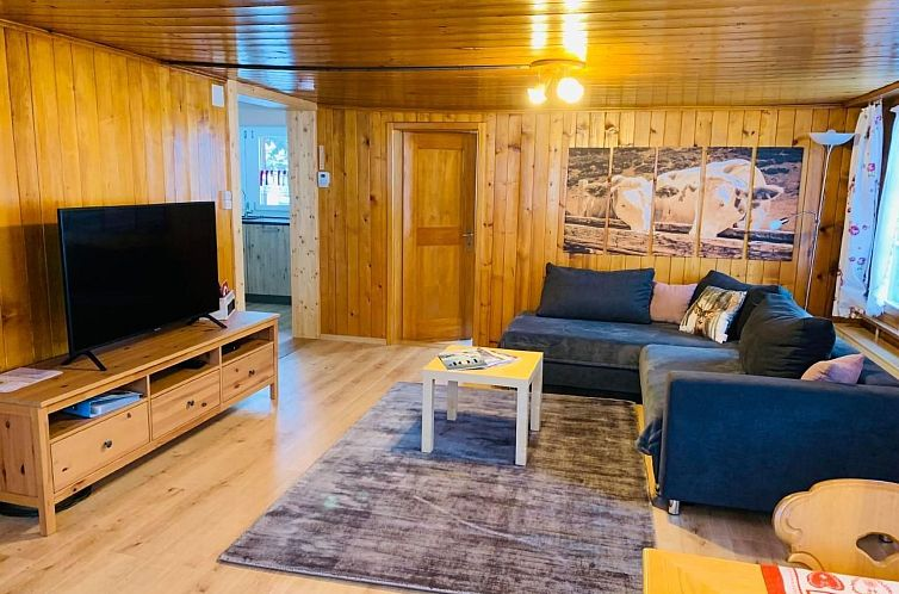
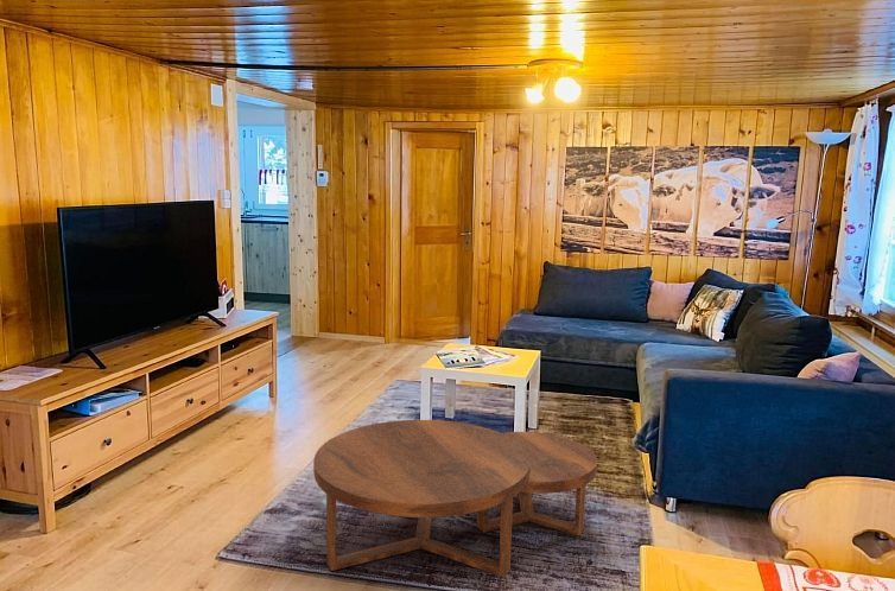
+ coffee table [312,419,598,578]
